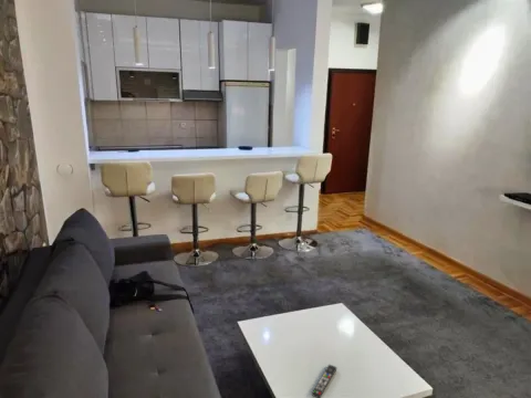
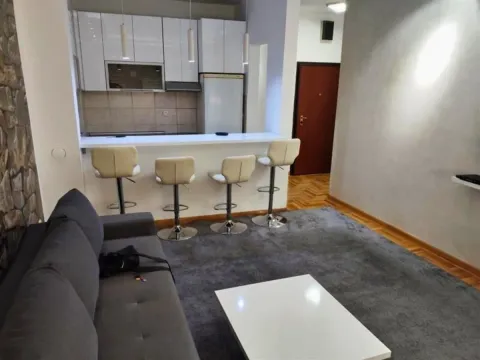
- remote control [311,364,339,398]
